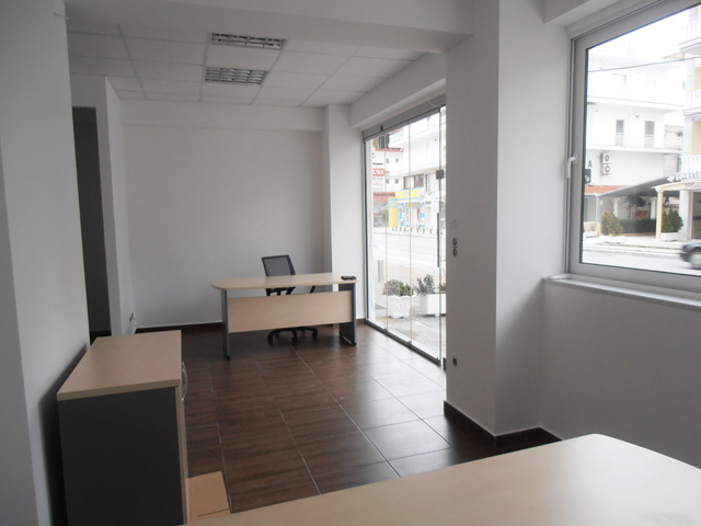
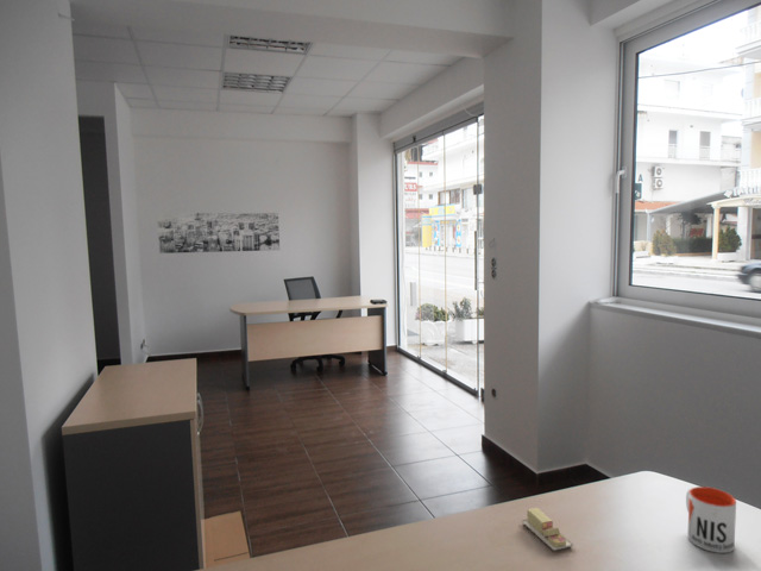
+ sticky notes [520,507,574,552]
+ mug [685,485,737,554]
+ wall art [156,212,281,255]
